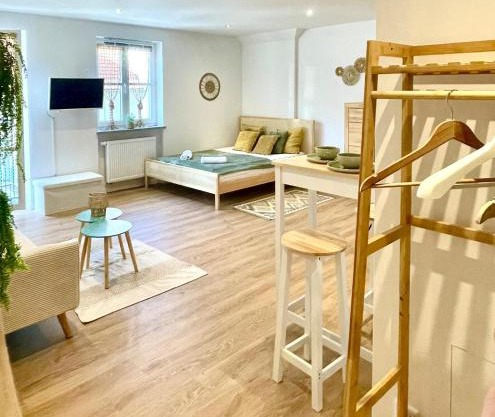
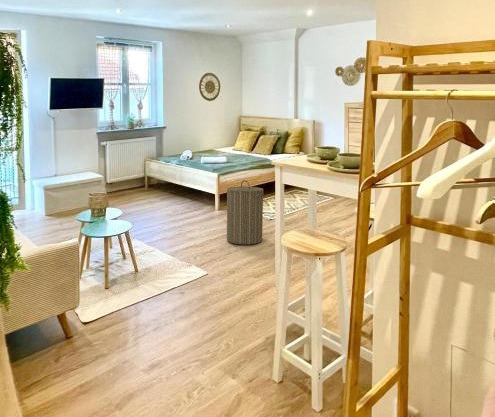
+ laundry hamper [226,179,265,245]
